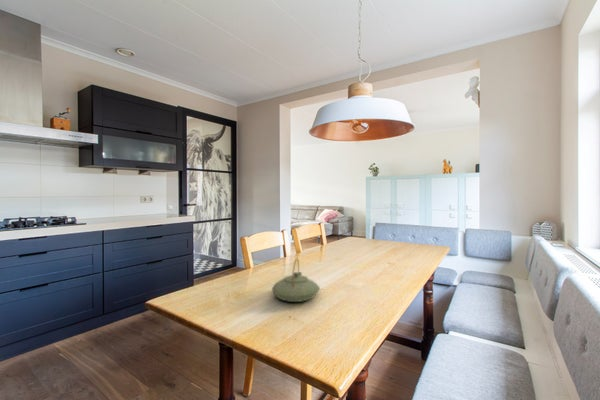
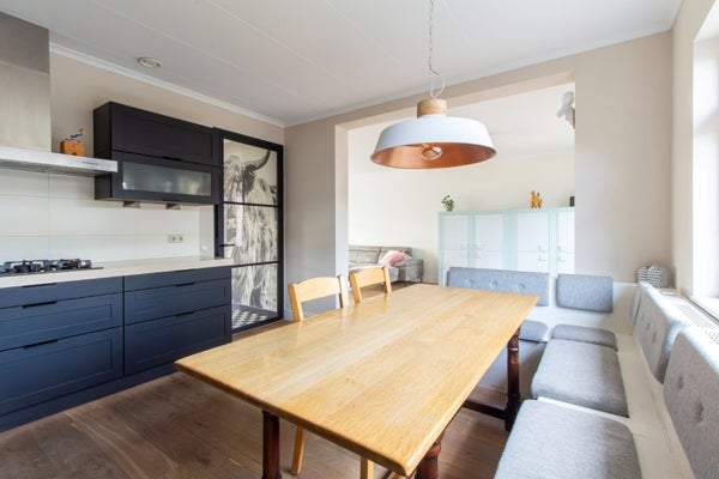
- teapot [271,258,321,303]
